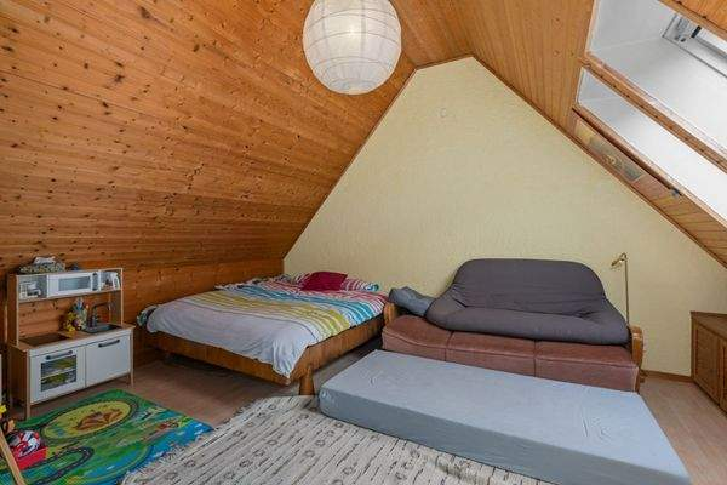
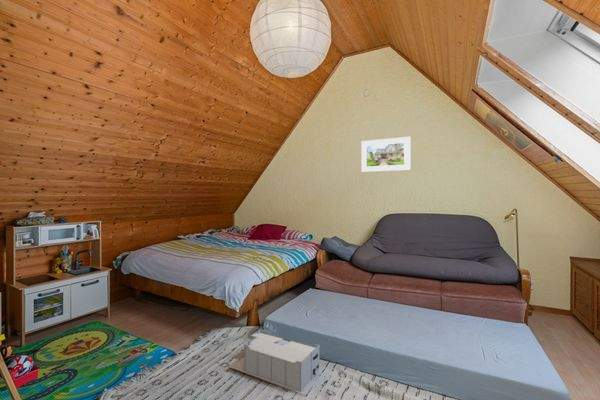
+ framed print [360,136,411,173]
+ storage bin [229,328,320,396]
